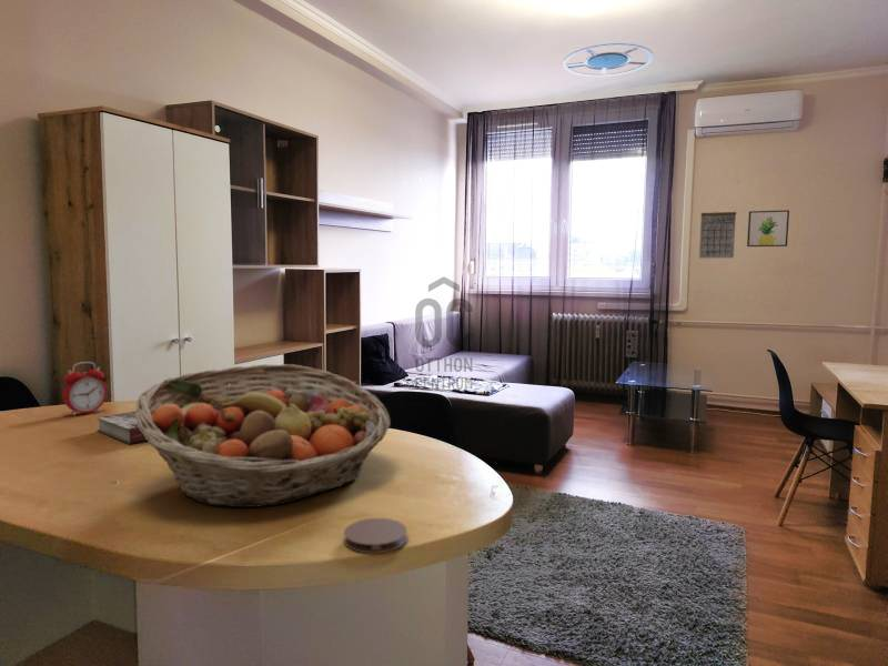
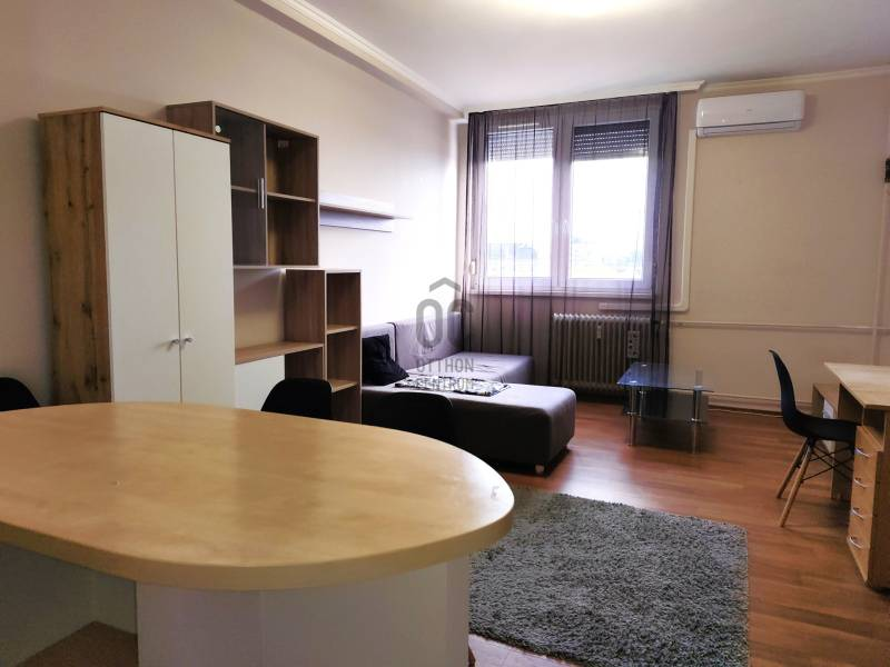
- fruit basket [135,363,392,508]
- book [95,410,149,445]
- ceiling lamp [562,42,655,78]
- calendar [698,202,737,260]
- coaster [343,517,408,554]
- wall art [746,209,790,248]
- alarm clock [61,361,108,416]
